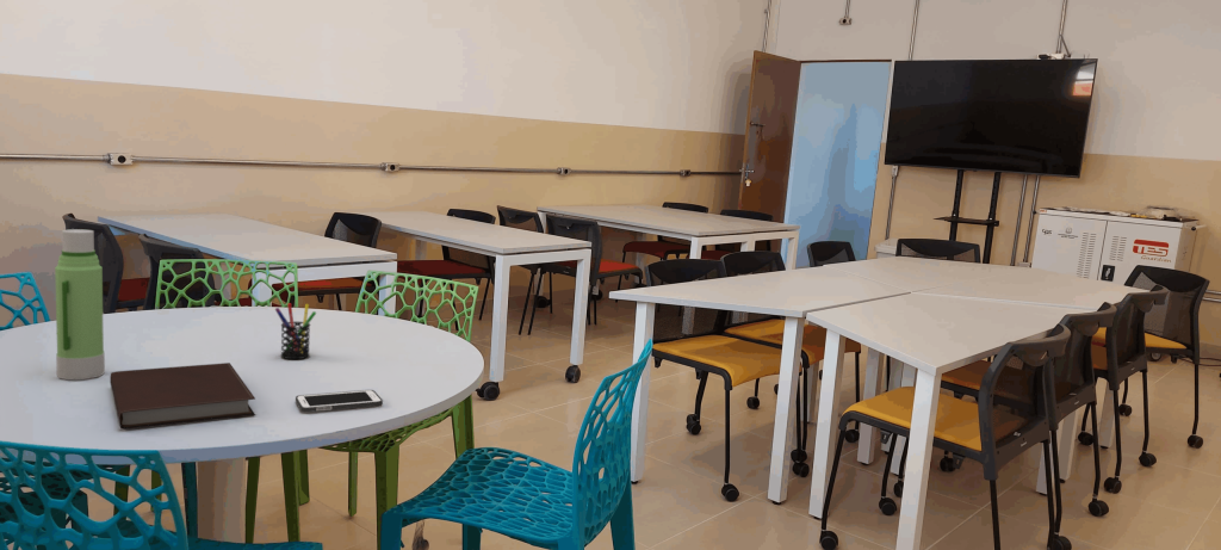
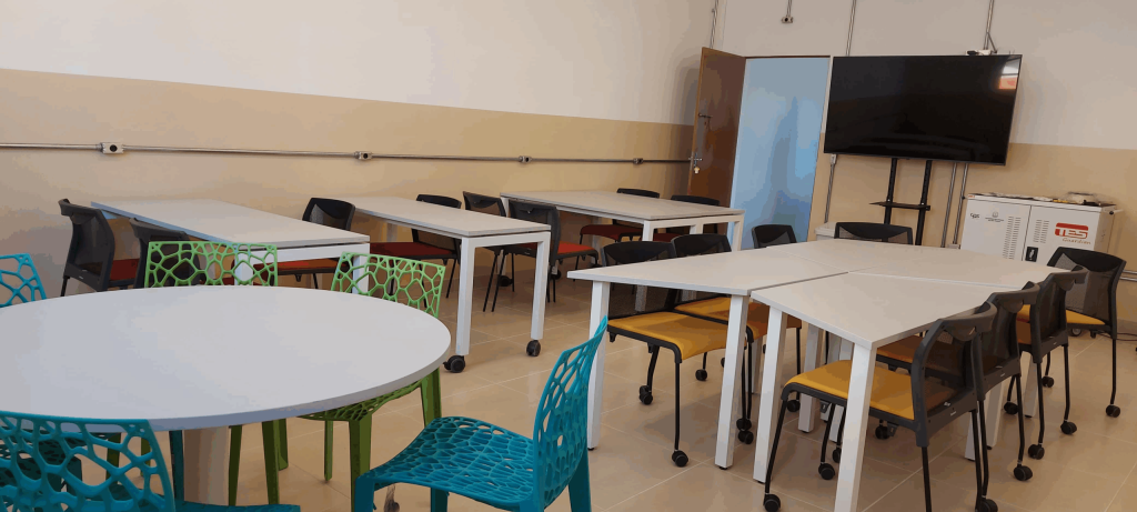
- water bottle [54,228,106,381]
- pen holder [274,302,317,360]
- notebook [109,361,256,430]
- cell phone [295,389,384,413]
